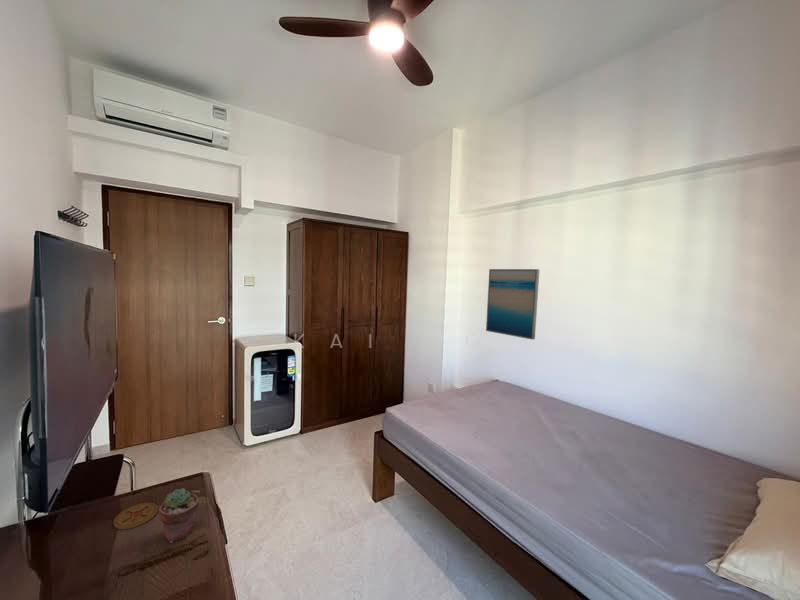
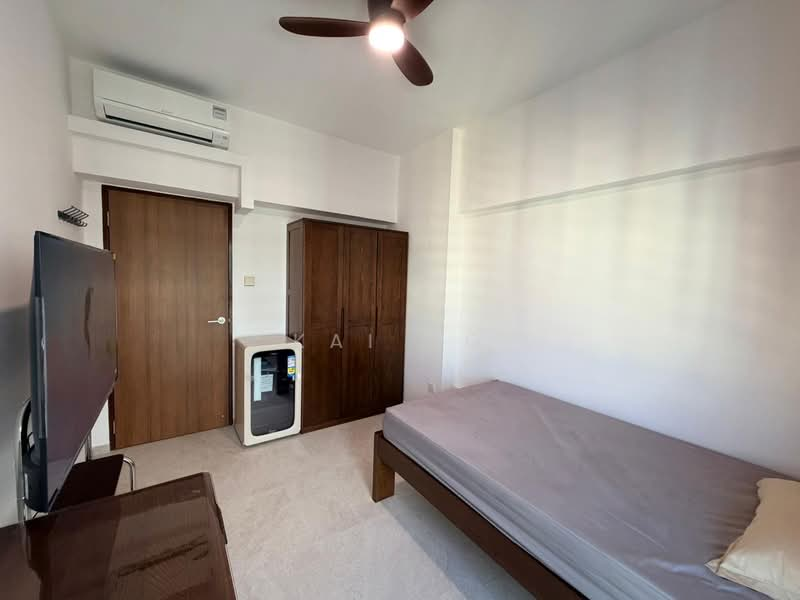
- potted succulent [158,487,201,544]
- coaster [113,502,159,530]
- wall art [485,268,540,341]
